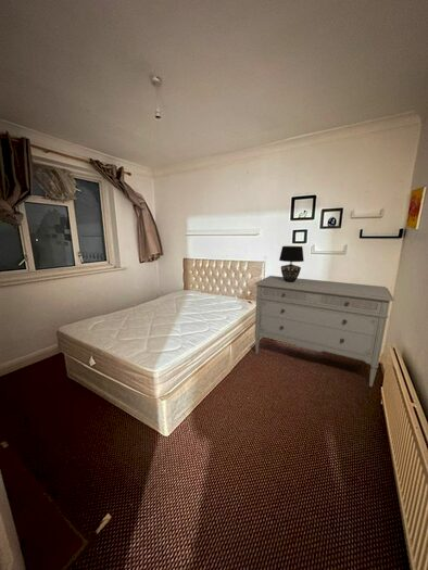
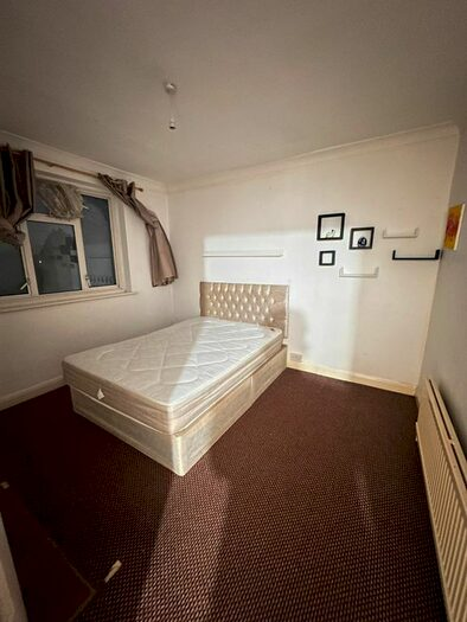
- table lamp [278,245,305,282]
- dresser [254,275,395,388]
